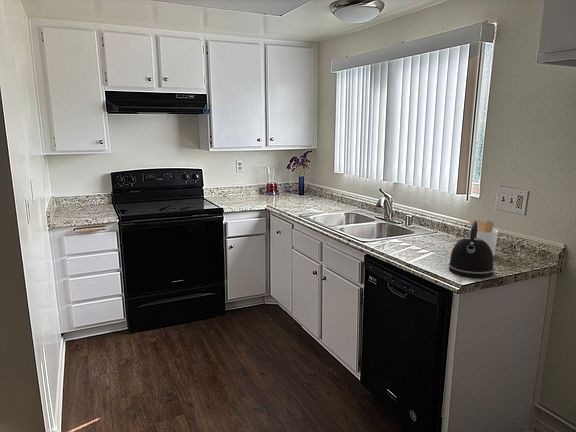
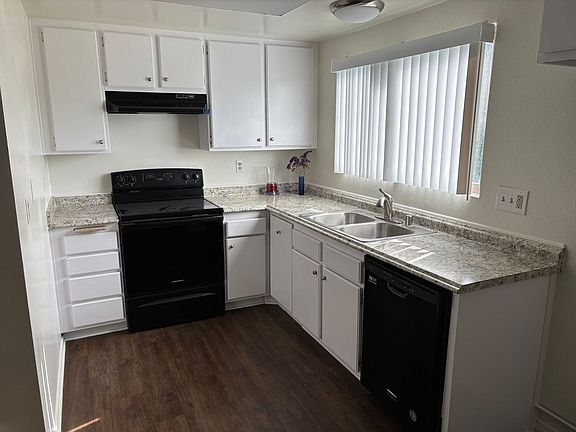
- kettle [448,220,495,279]
- utensil holder [467,218,499,257]
